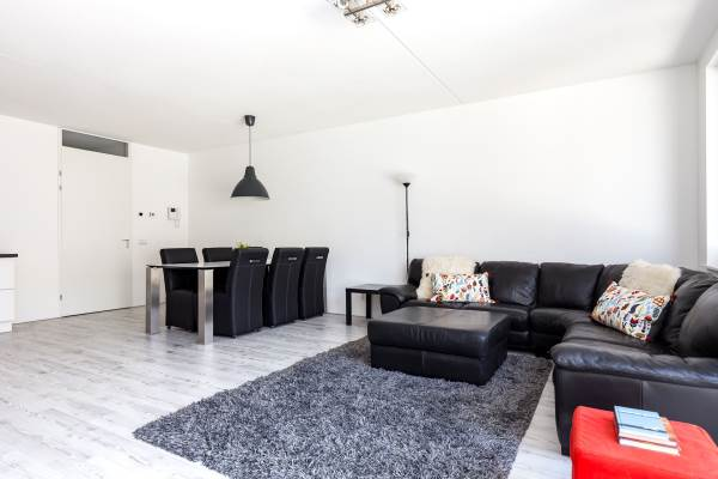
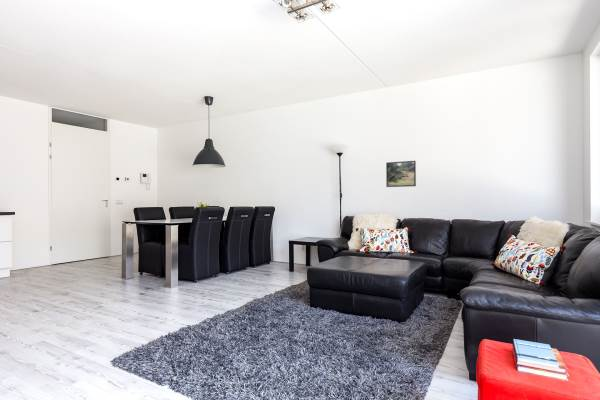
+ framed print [385,160,417,188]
